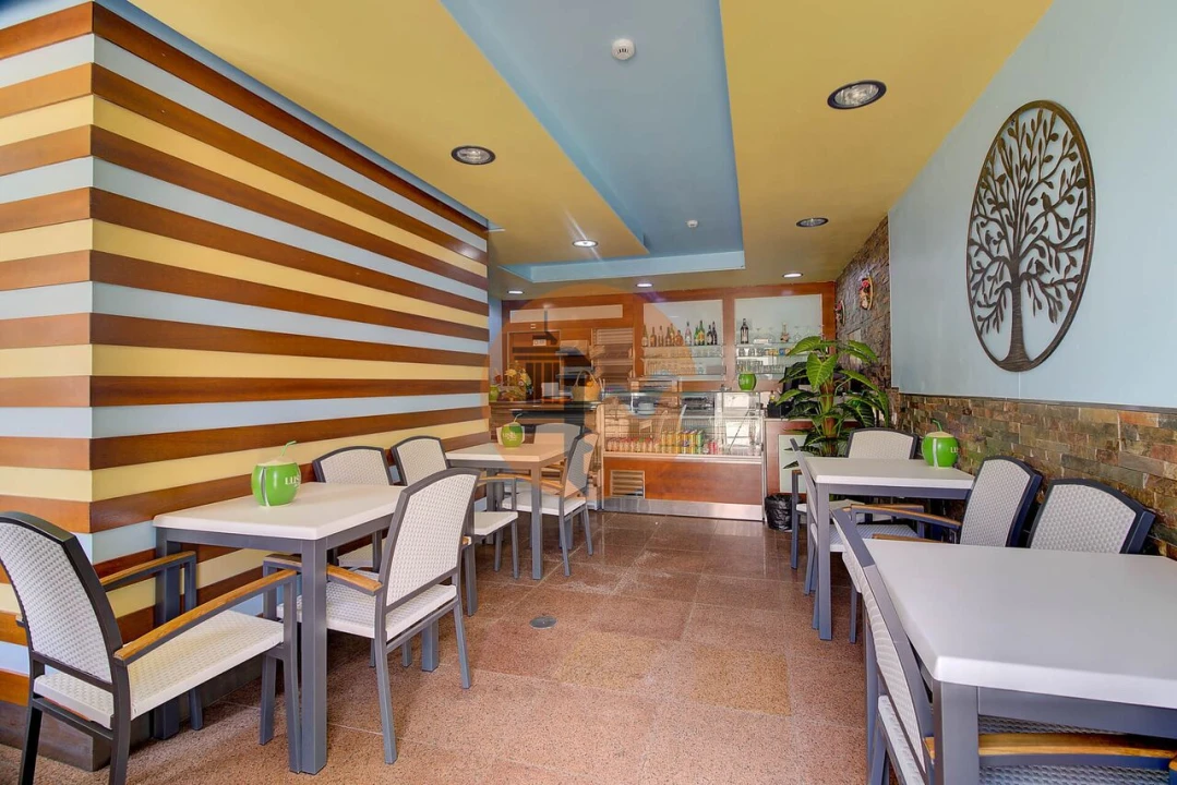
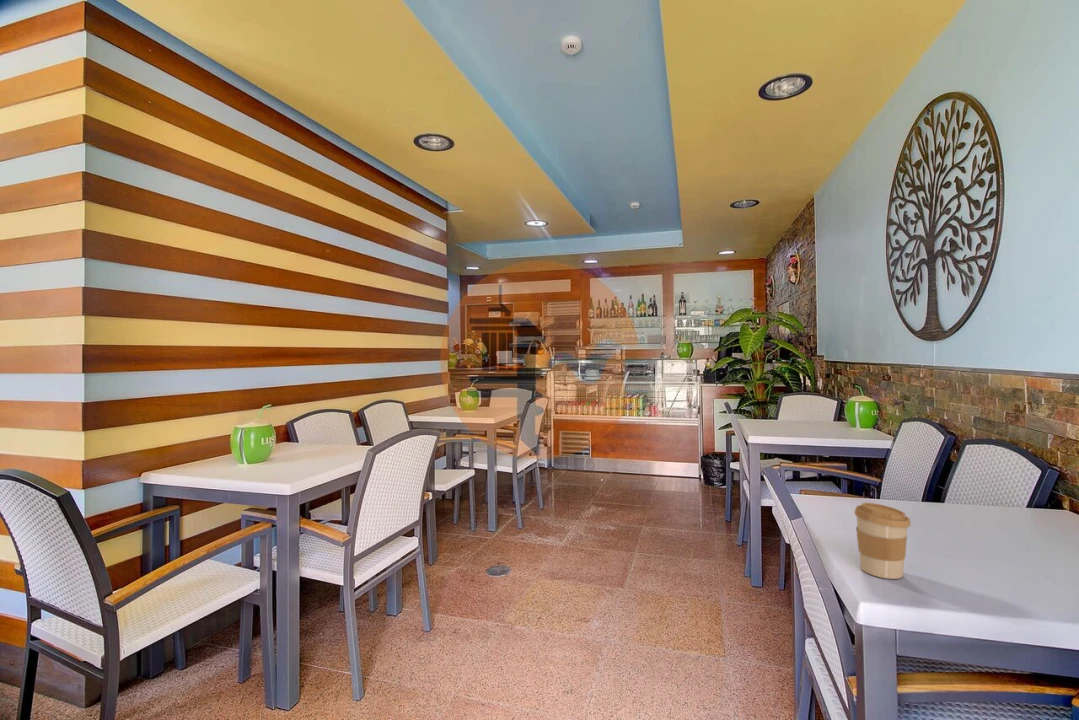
+ coffee cup [853,502,912,580]
